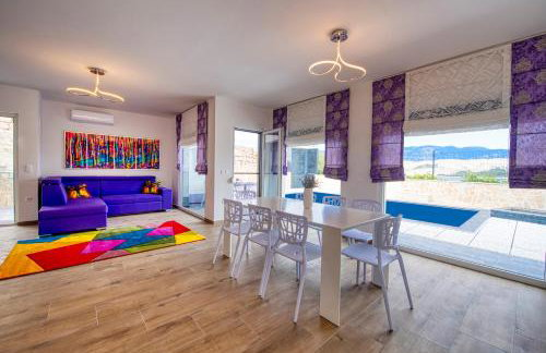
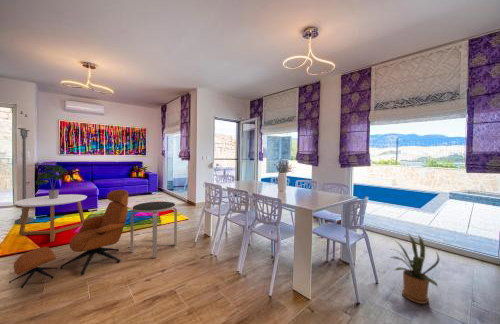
+ armchair [8,189,129,289]
+ potted plant [35,163,68,199]
+ floor lamp [14,110,35,225]
+ side table [129,201,178,259]
+ coffee table [13,193,88,243]
+ house plant [389,231,440,305]
